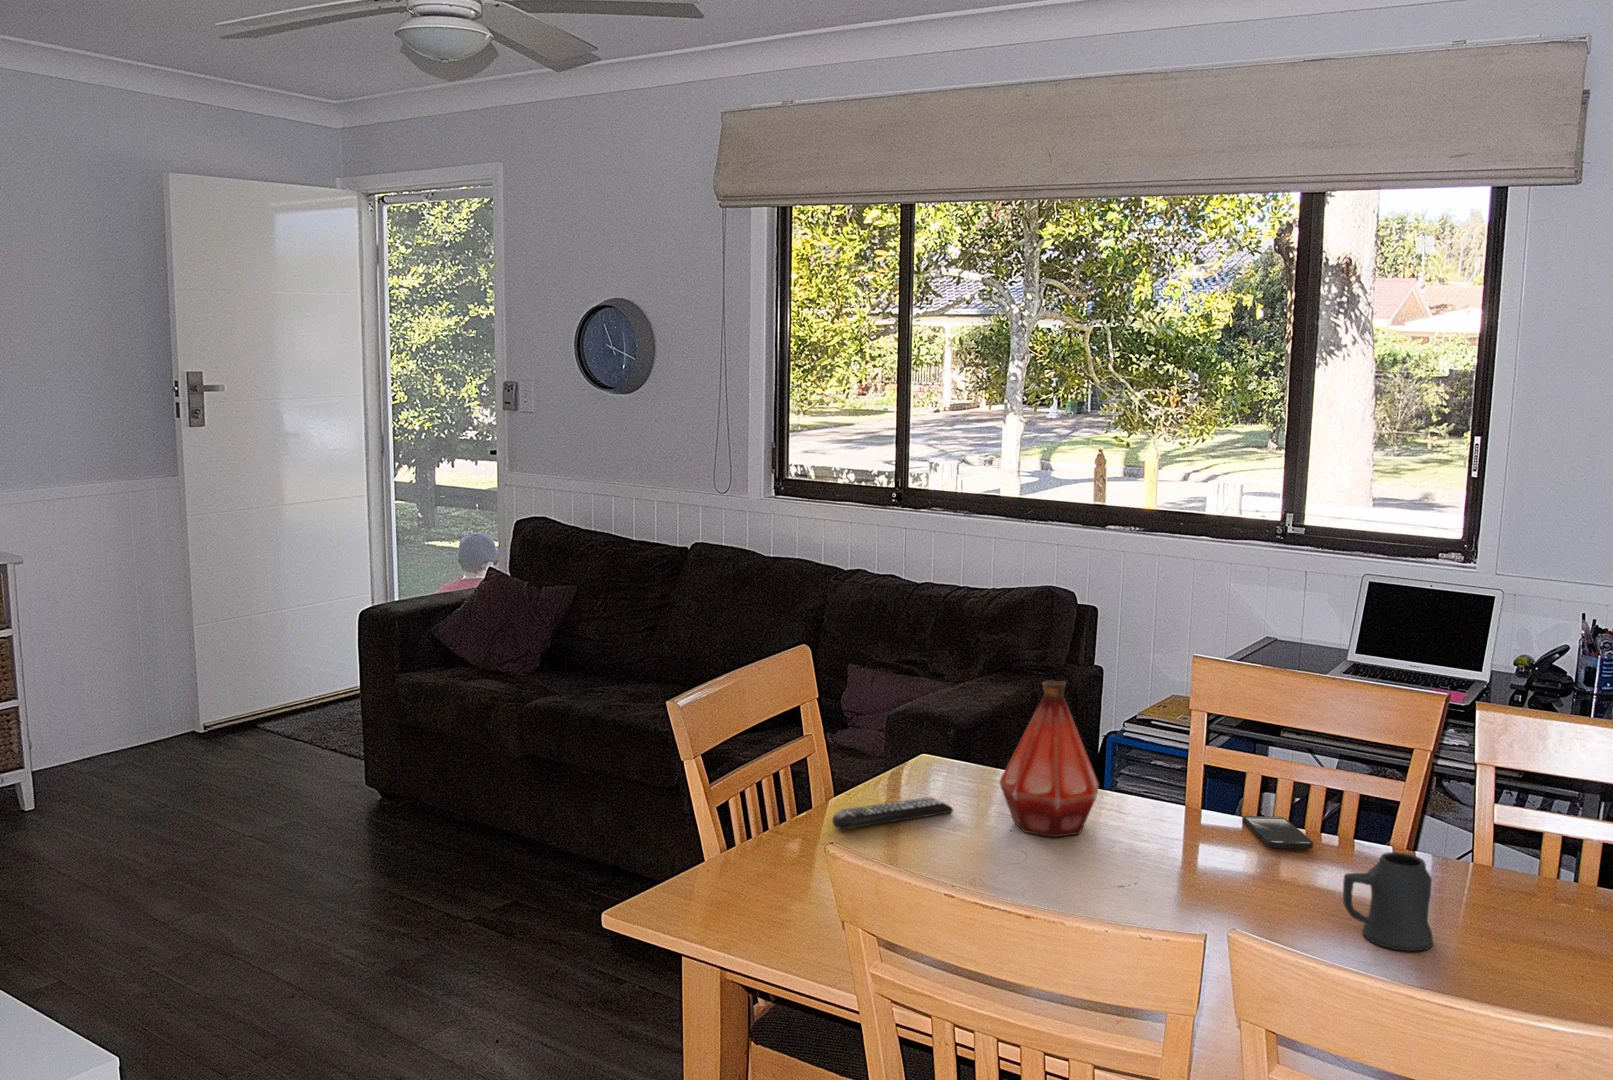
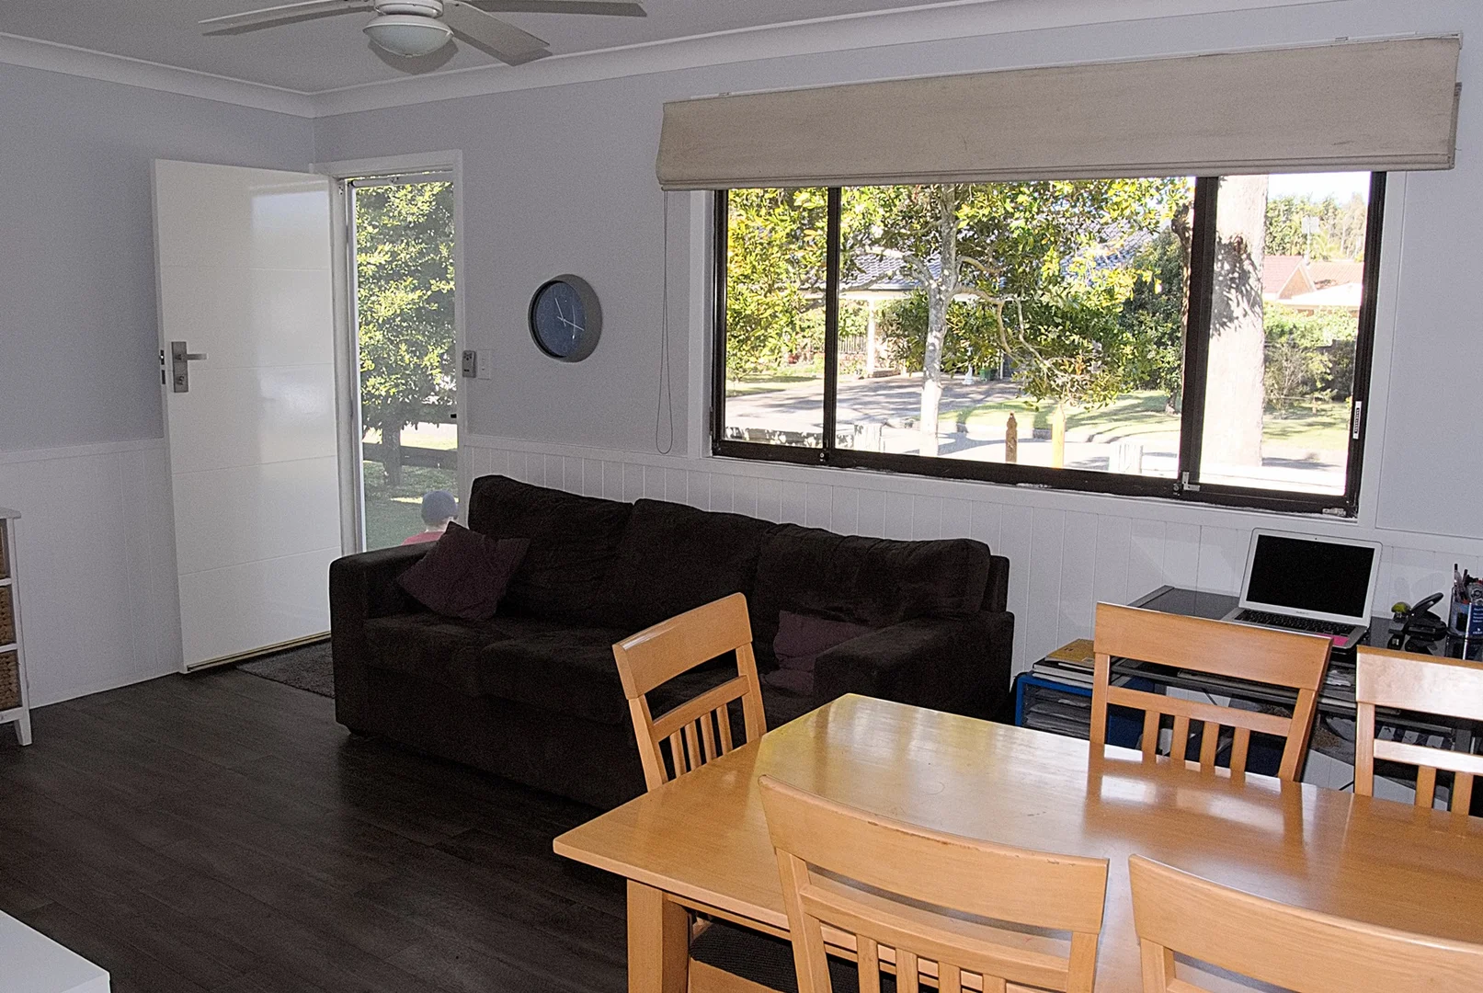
- mug [1342,851,1435,952]
- bottle [998,679,1099,838]
- smartphone [1242,815,1314,850]
- remote control [831,796,954,830]
